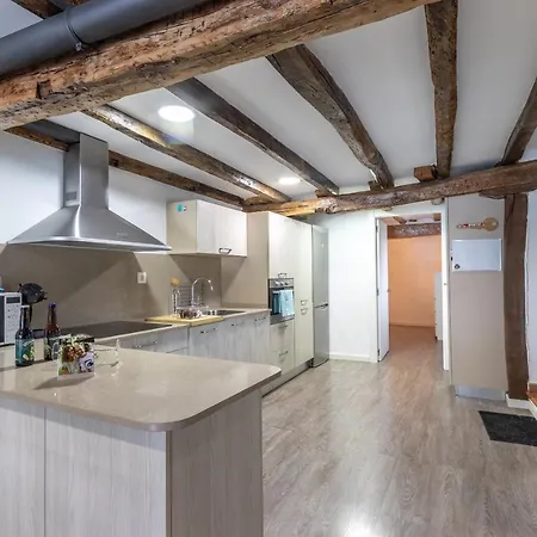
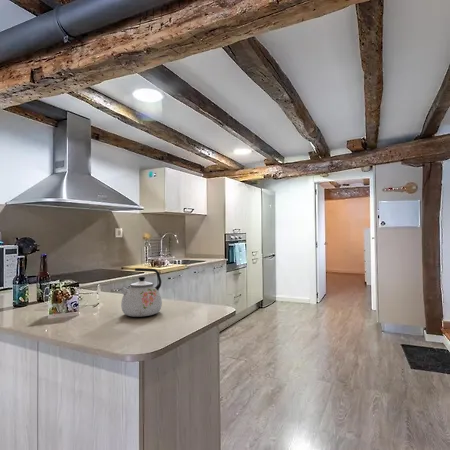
+ kettle [119,267,163,318]
